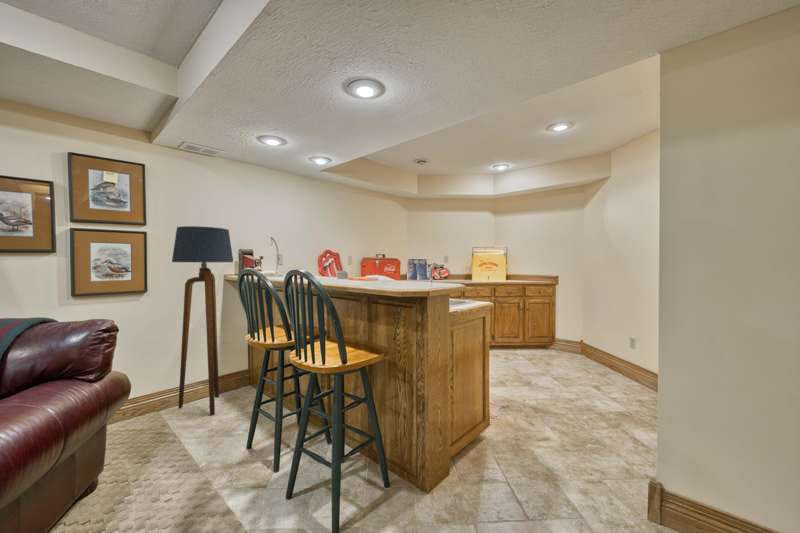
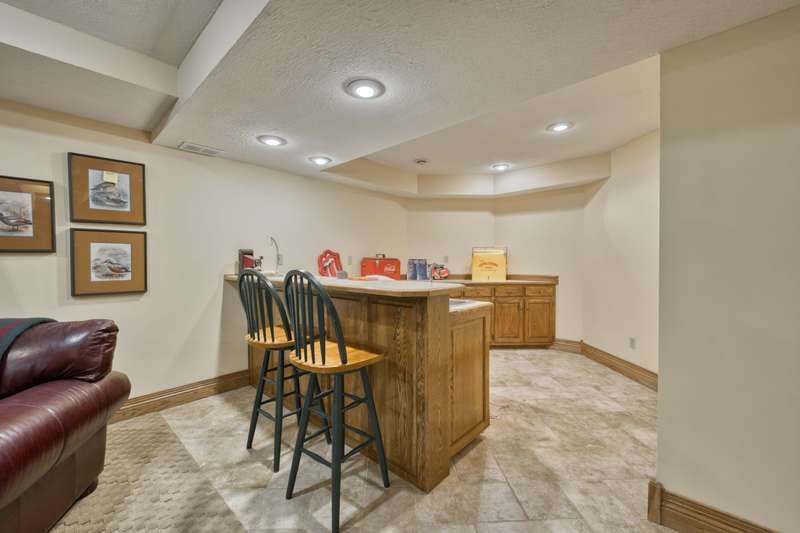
- floor lamp [171,225,234,416]
